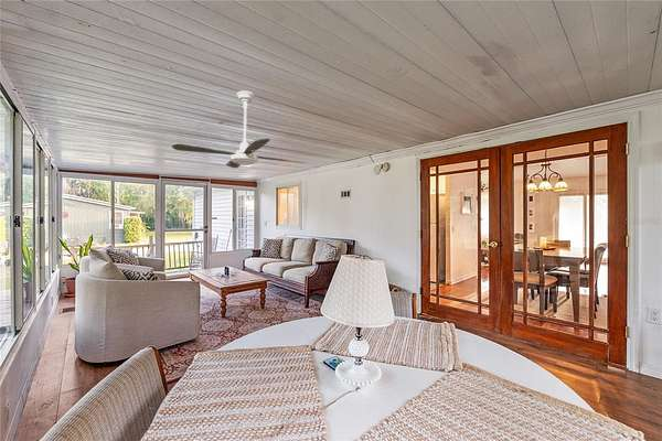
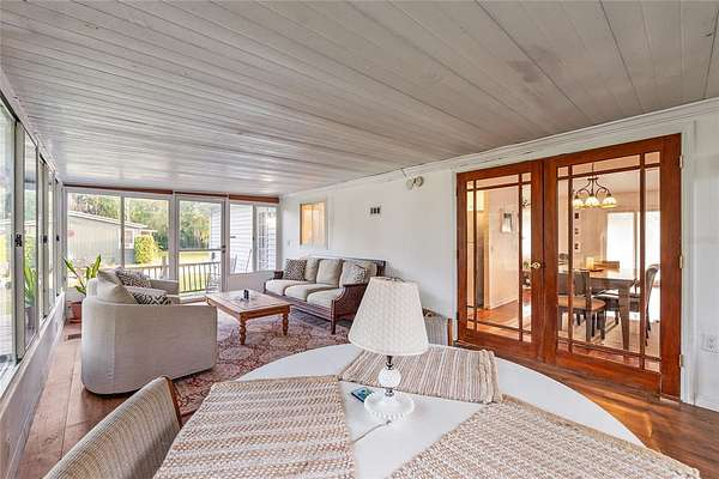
- ceiling fan [171,90,306,169]
